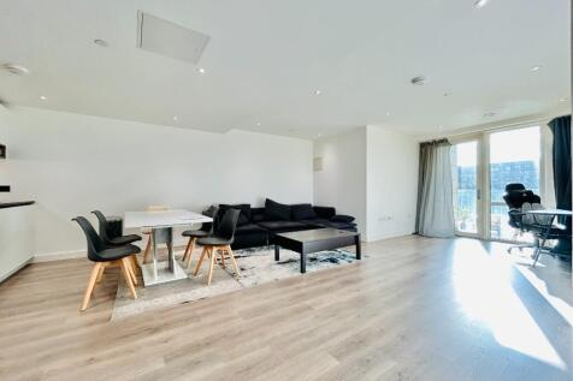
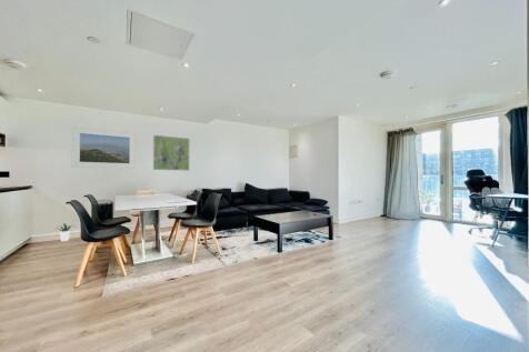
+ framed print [71,125,137,170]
+ potted plant [50,222,78,242]
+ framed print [152,134,191,172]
